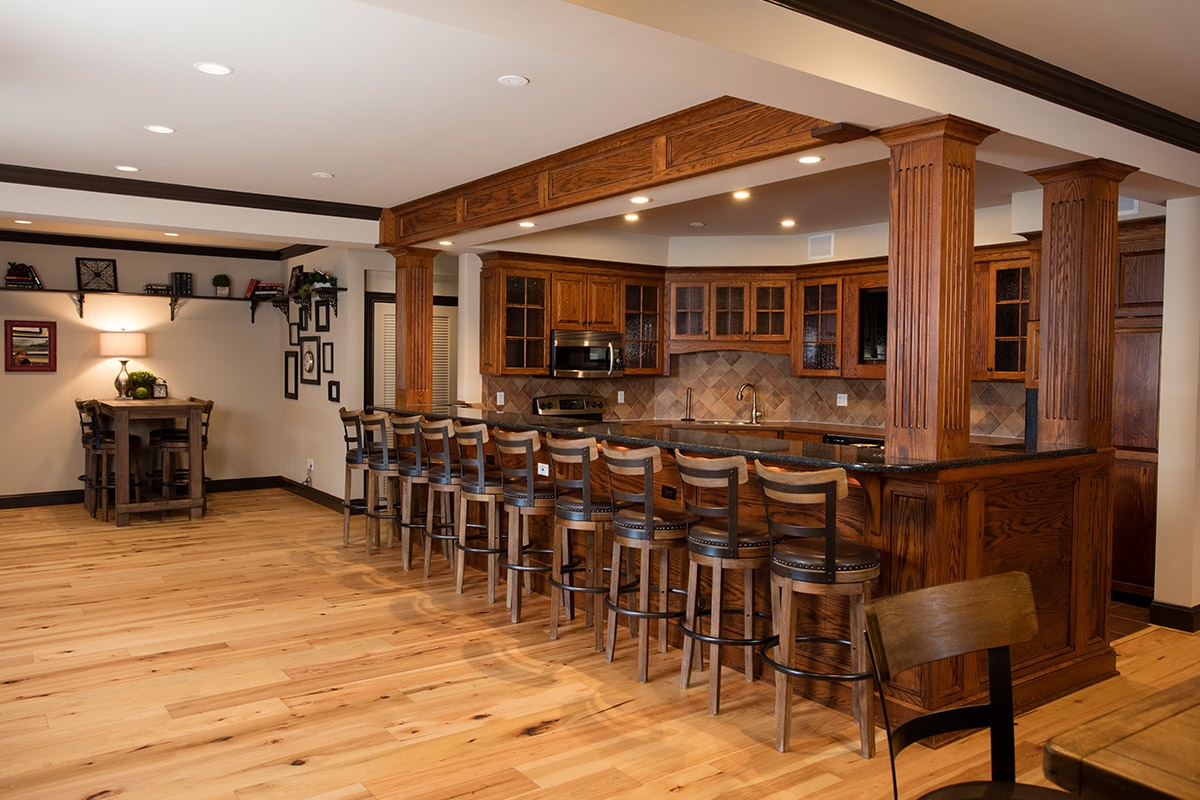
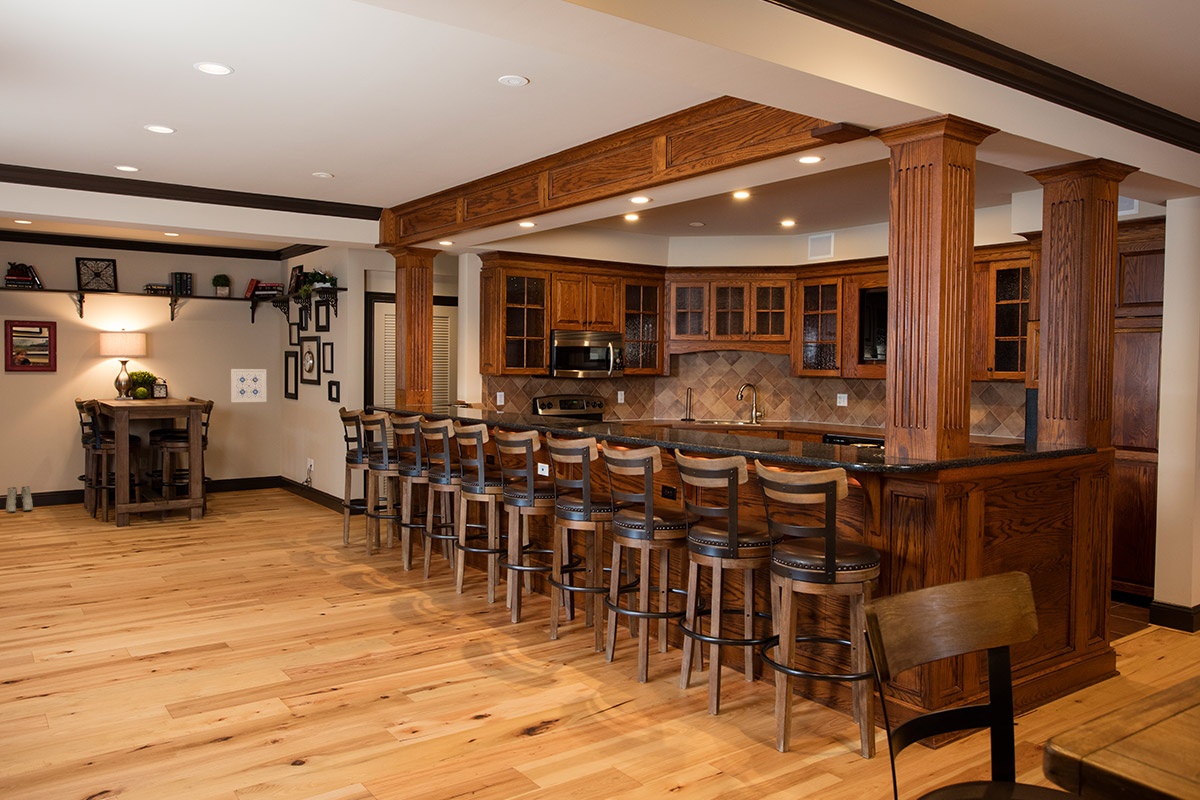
+ boots [5,486,34,513]
+ wall art [230,368,268,403]
